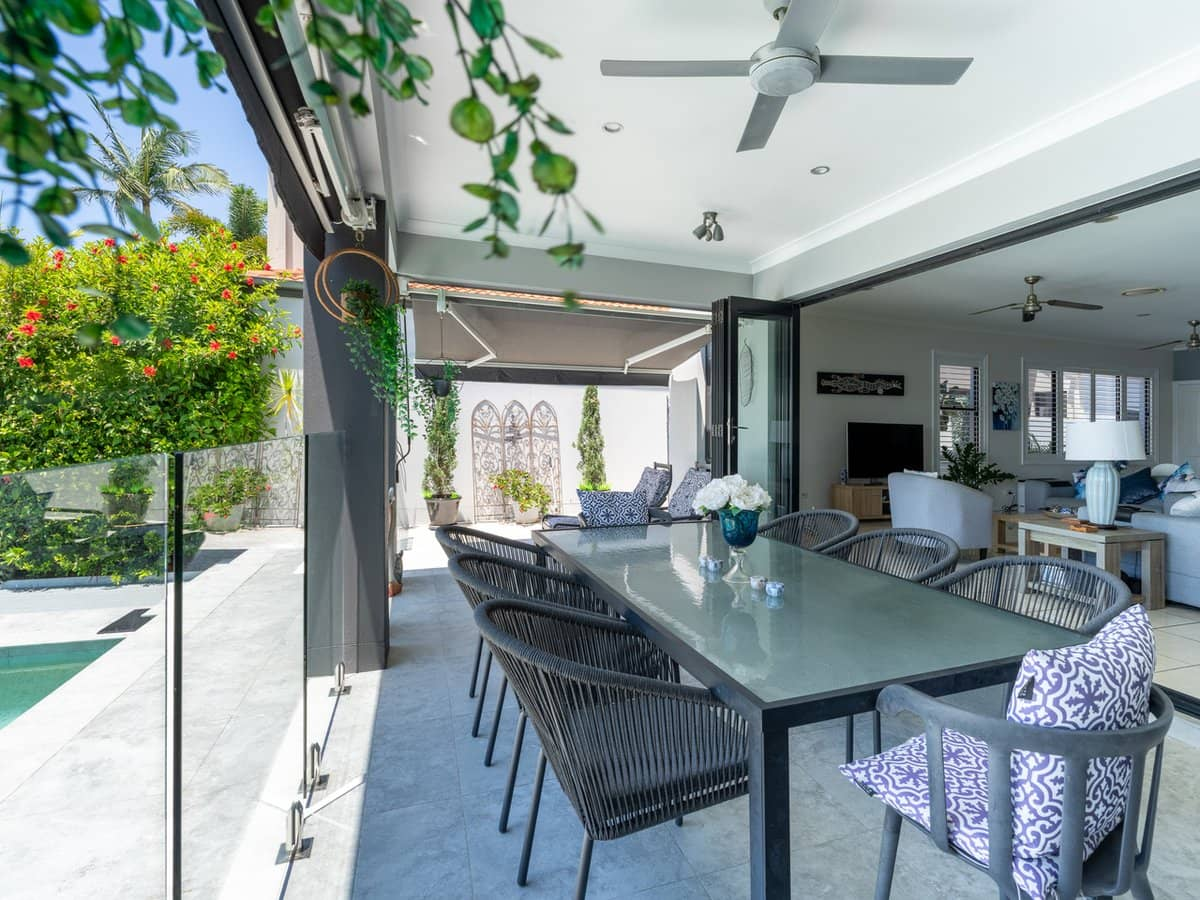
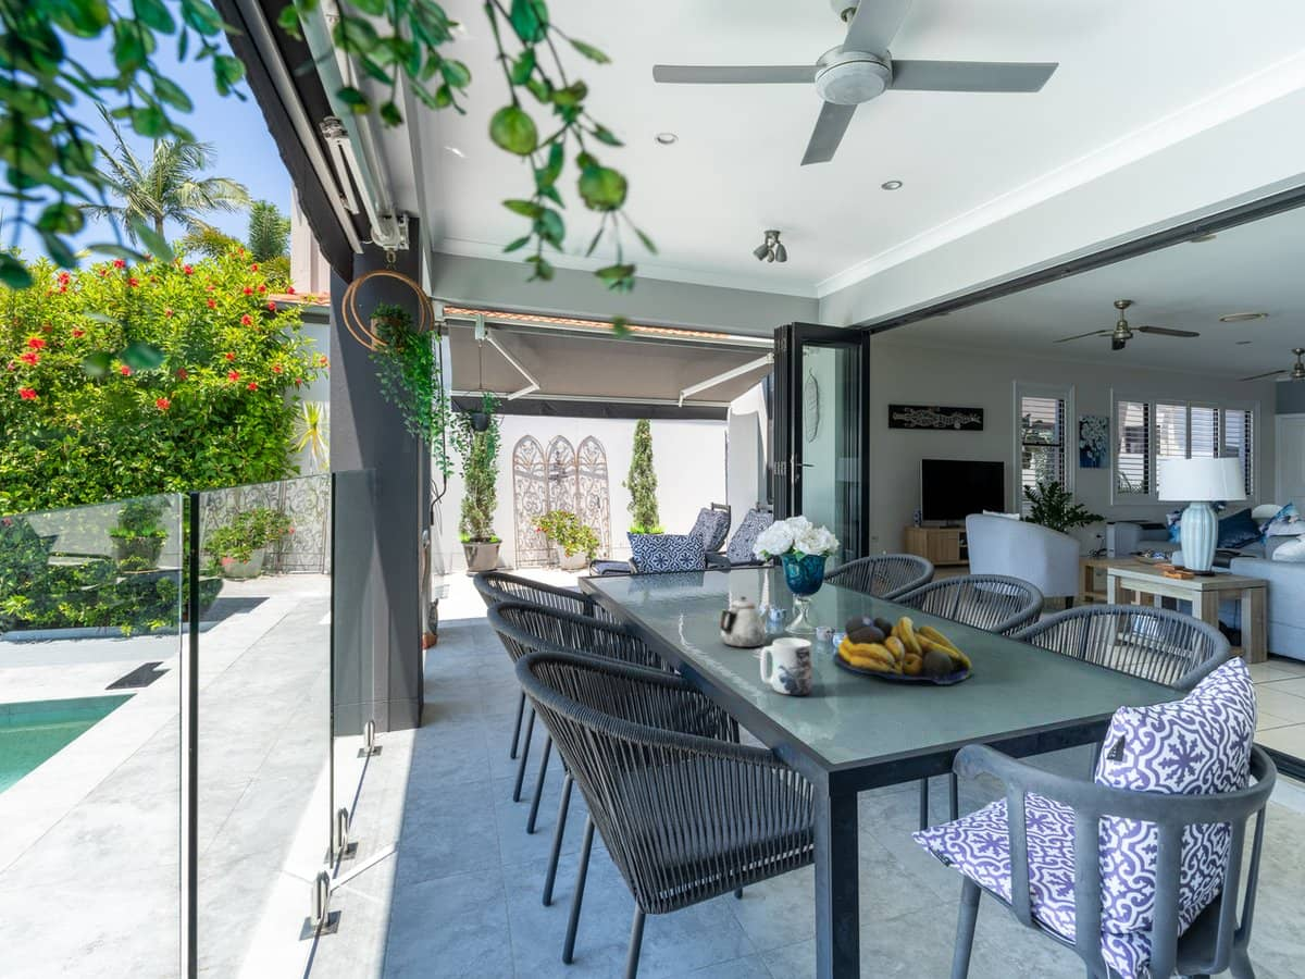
+ mug [759,636,812,696]
+ fruit bowl [832,616,973,685]
+ teapot [719,596,772,648]
